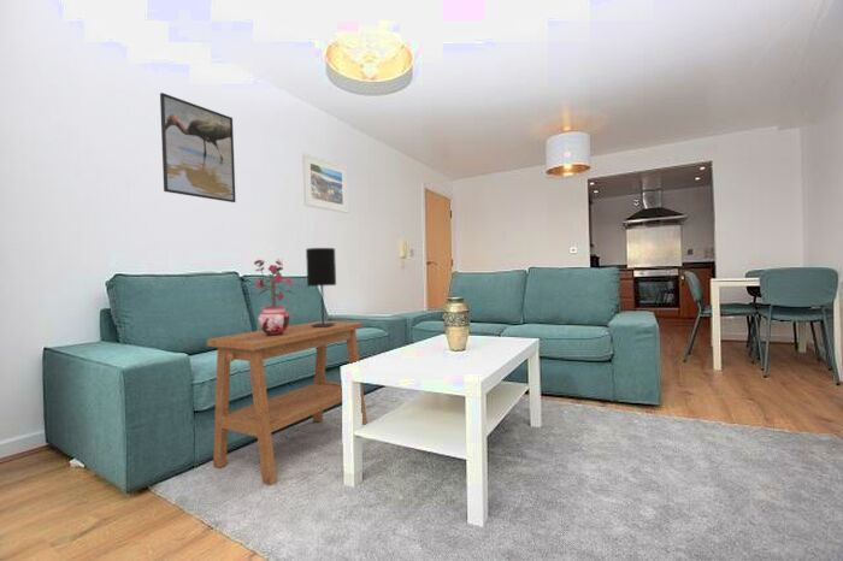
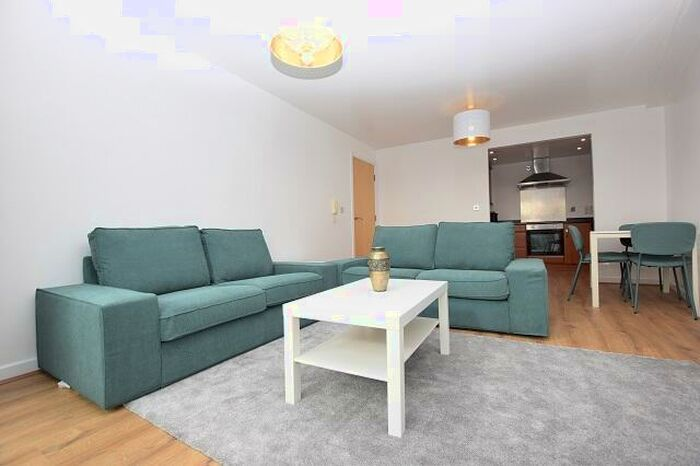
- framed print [159,91,237,203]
- potted plant [253,258,295,336]
- side table [206,320,369,486]
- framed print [301,152,349,214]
- table lamp [305,247,337,327]
